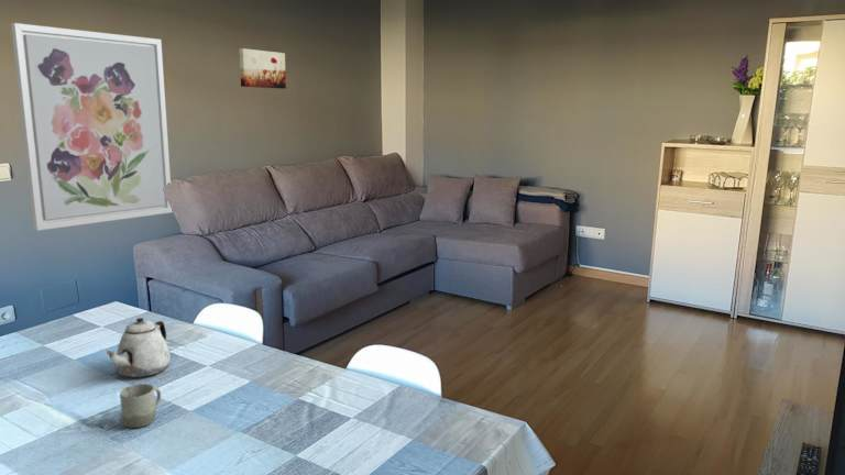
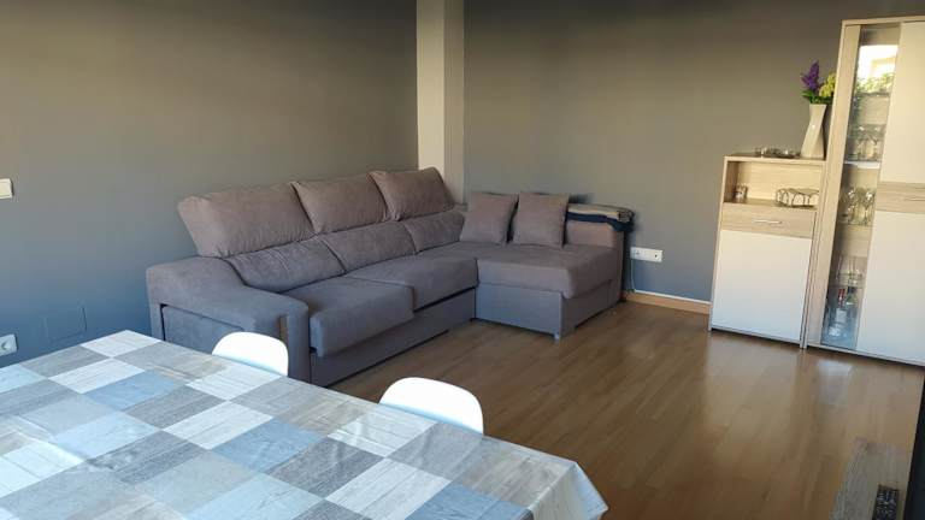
- cup [119,383,162,429]
- wall art [10,22,174,232]
- teapot [106,317,172,378]
- wall art [239,47,287,90]
